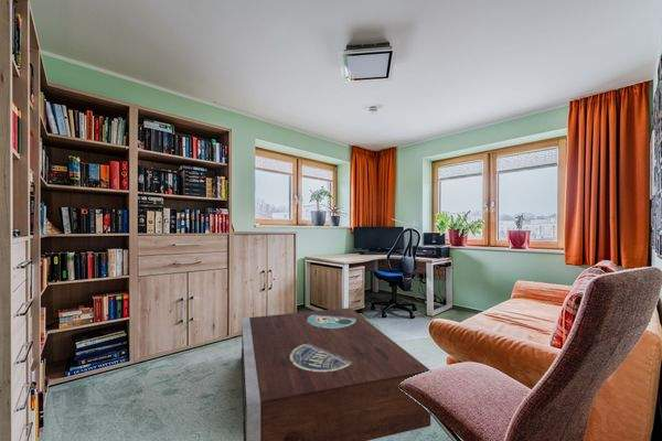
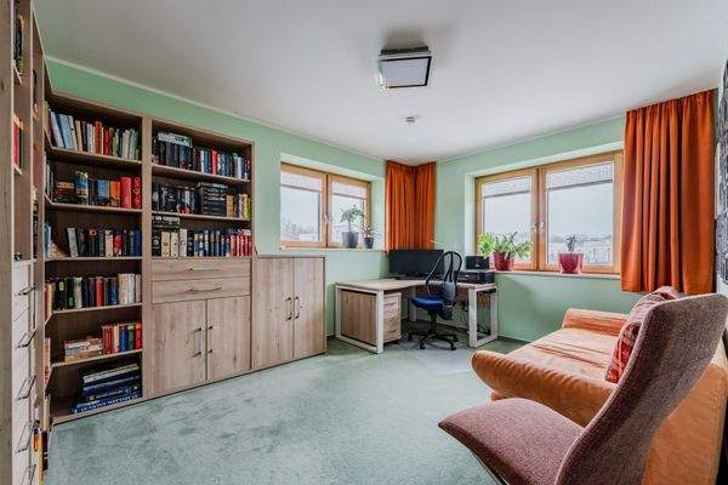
- stereo [241,306,431,441]
